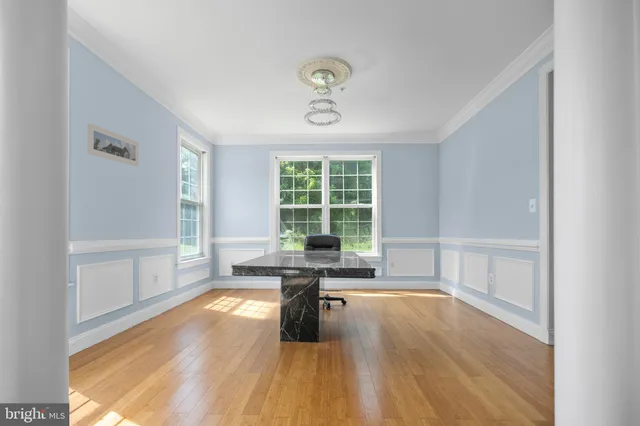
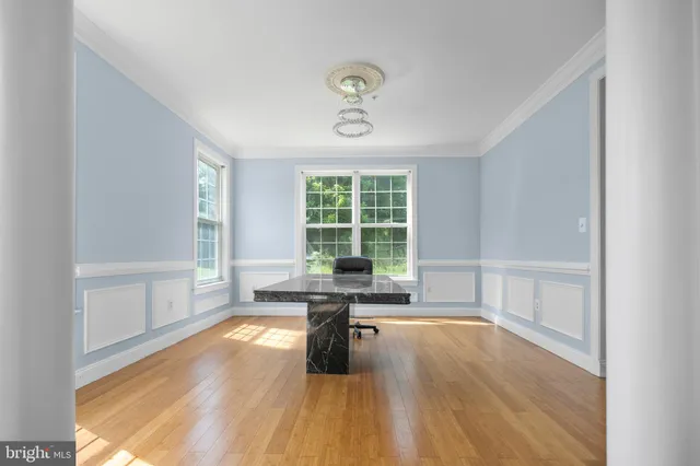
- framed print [87,122,140,167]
